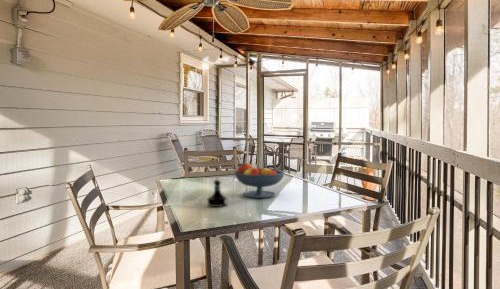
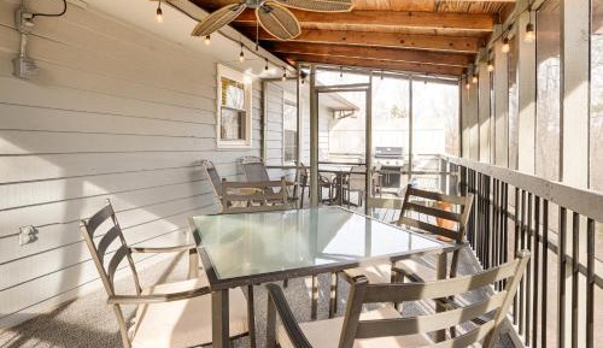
- fruit bowl [233,163,286,199]
- tequila bottle [206,179,229,208]
